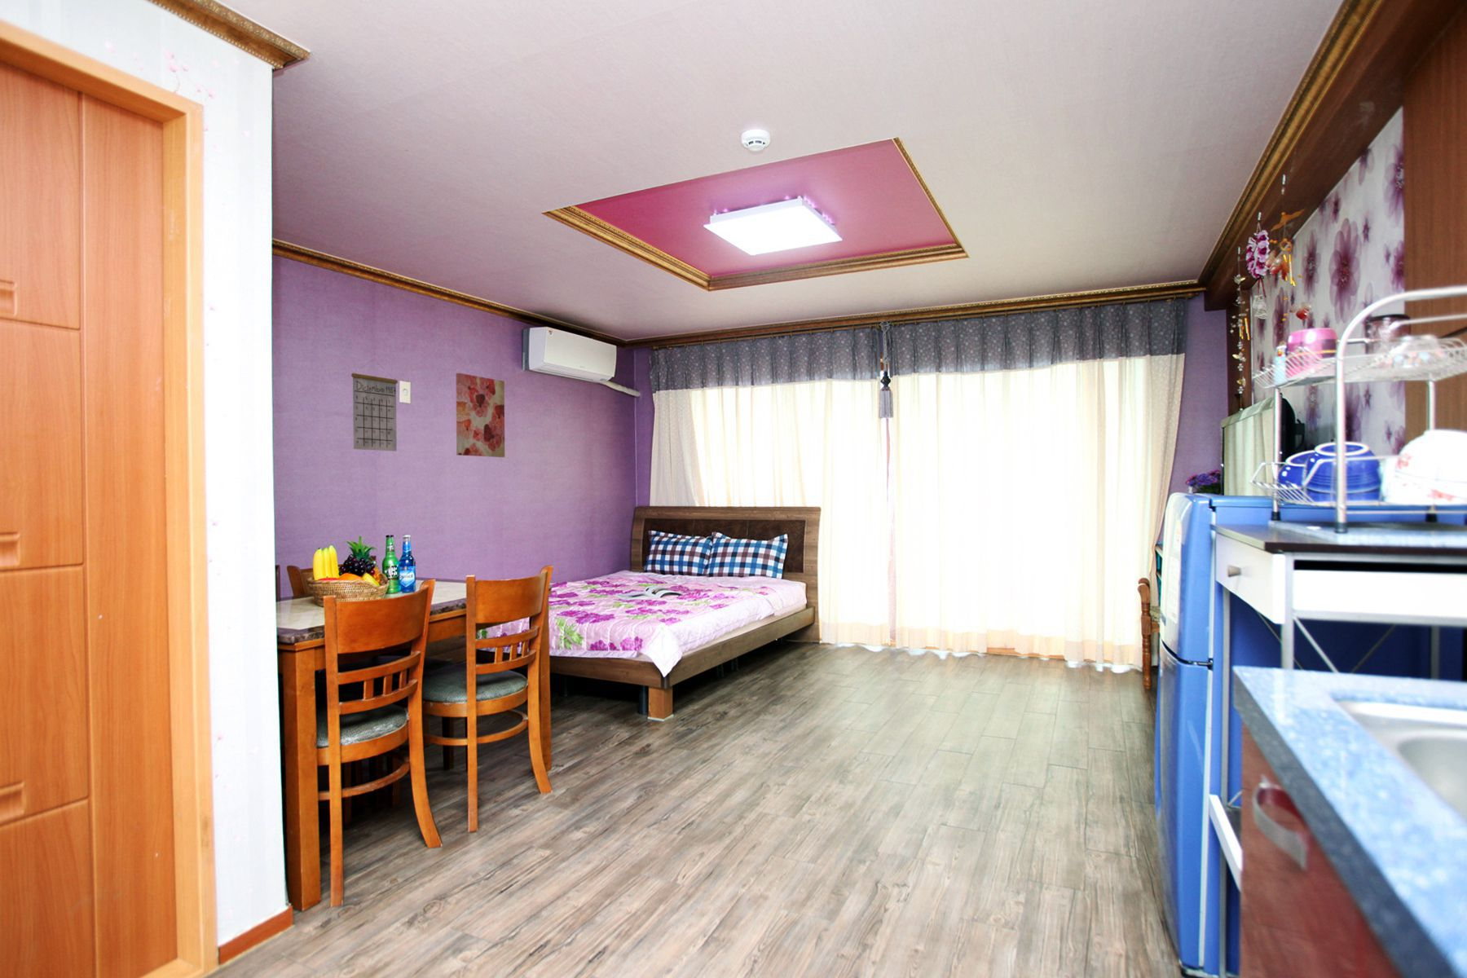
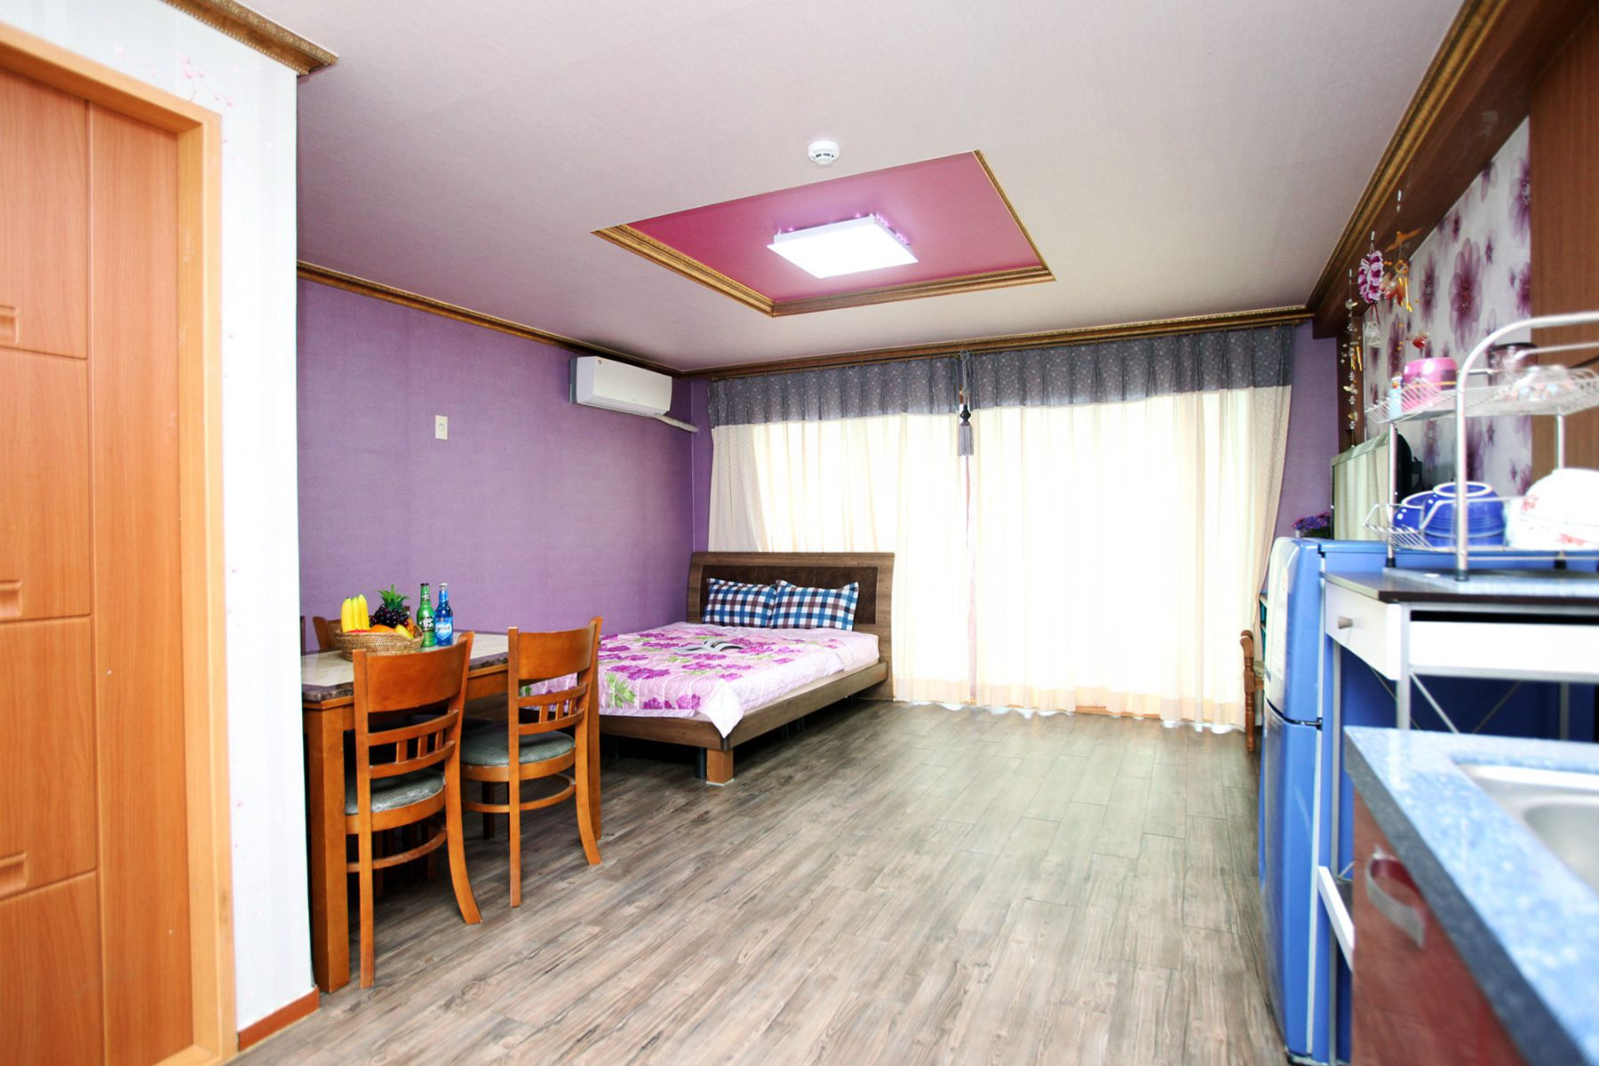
- wall art [455,372,505,458]
- calendar [350,359,398,452]
